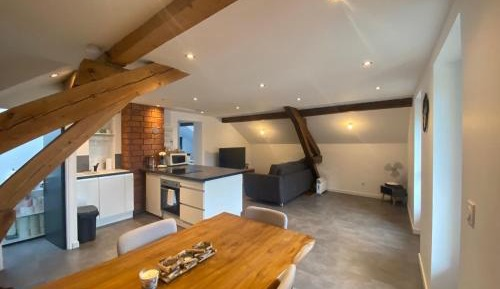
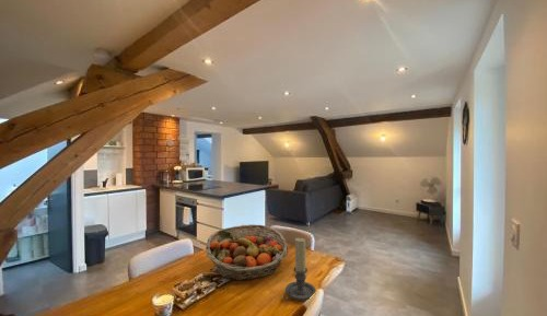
+ fruit basket [205,223,289,282]
+ candle holder [282,237,317,302]
